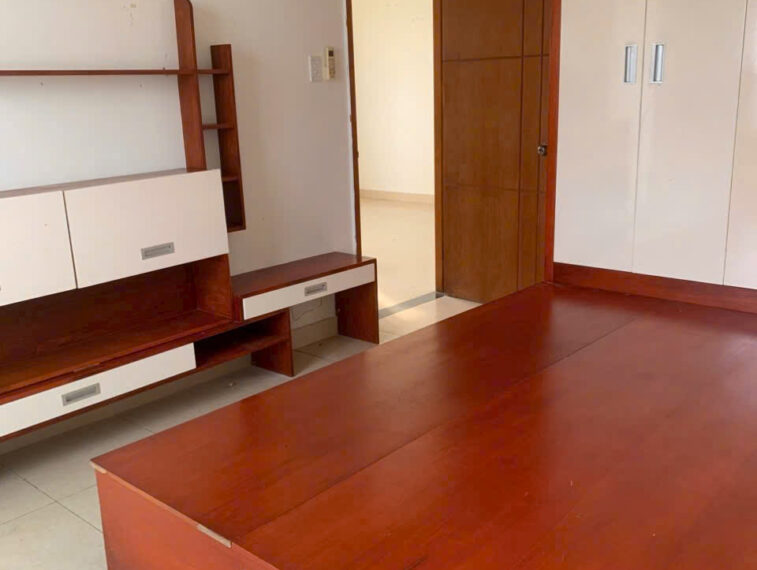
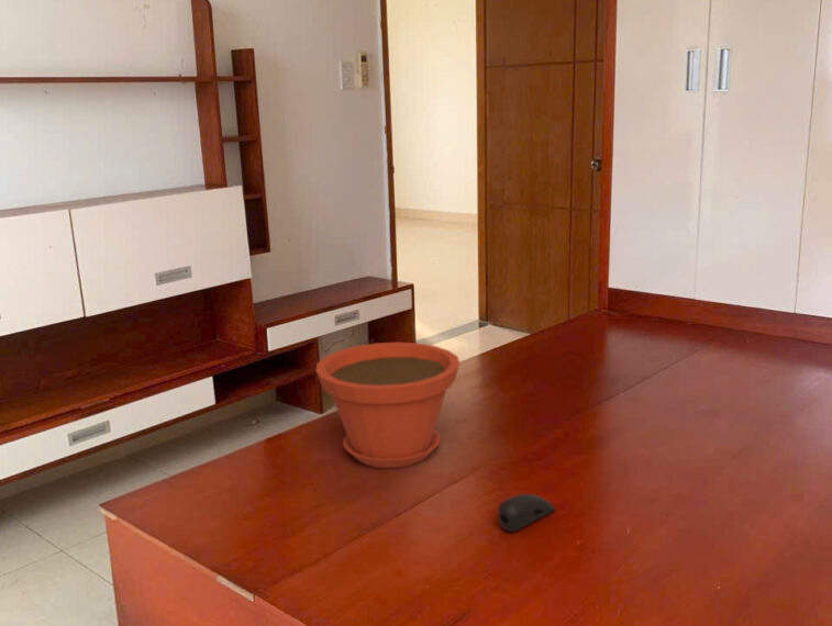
+ plant pot [314,342,461,469]
+ computer mouse [497,493,556,533]
